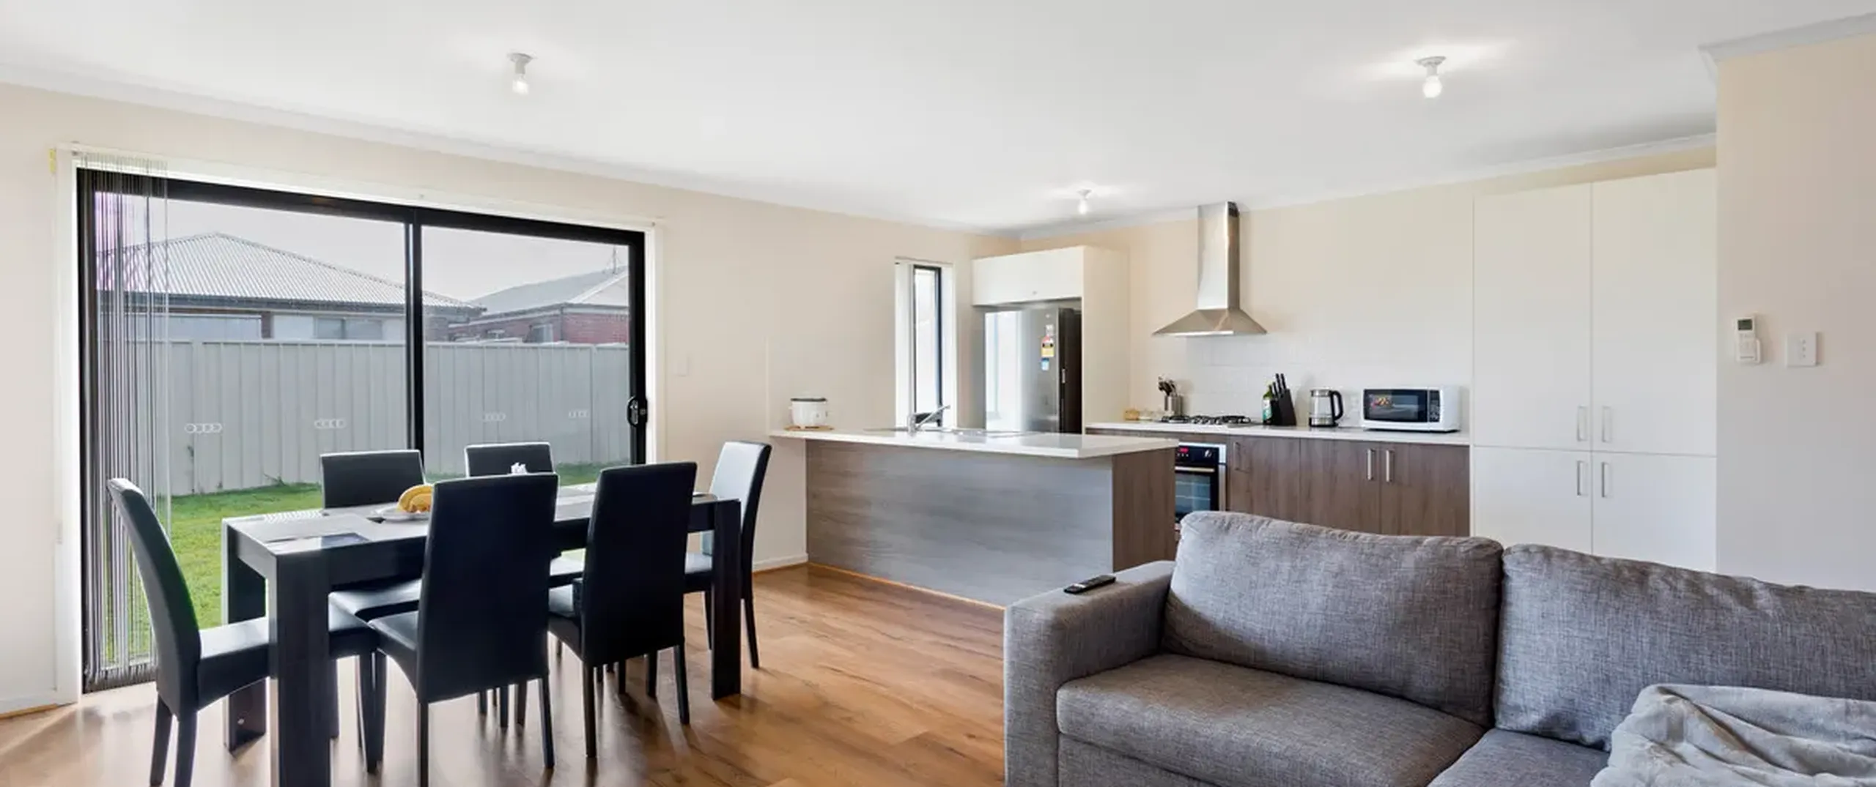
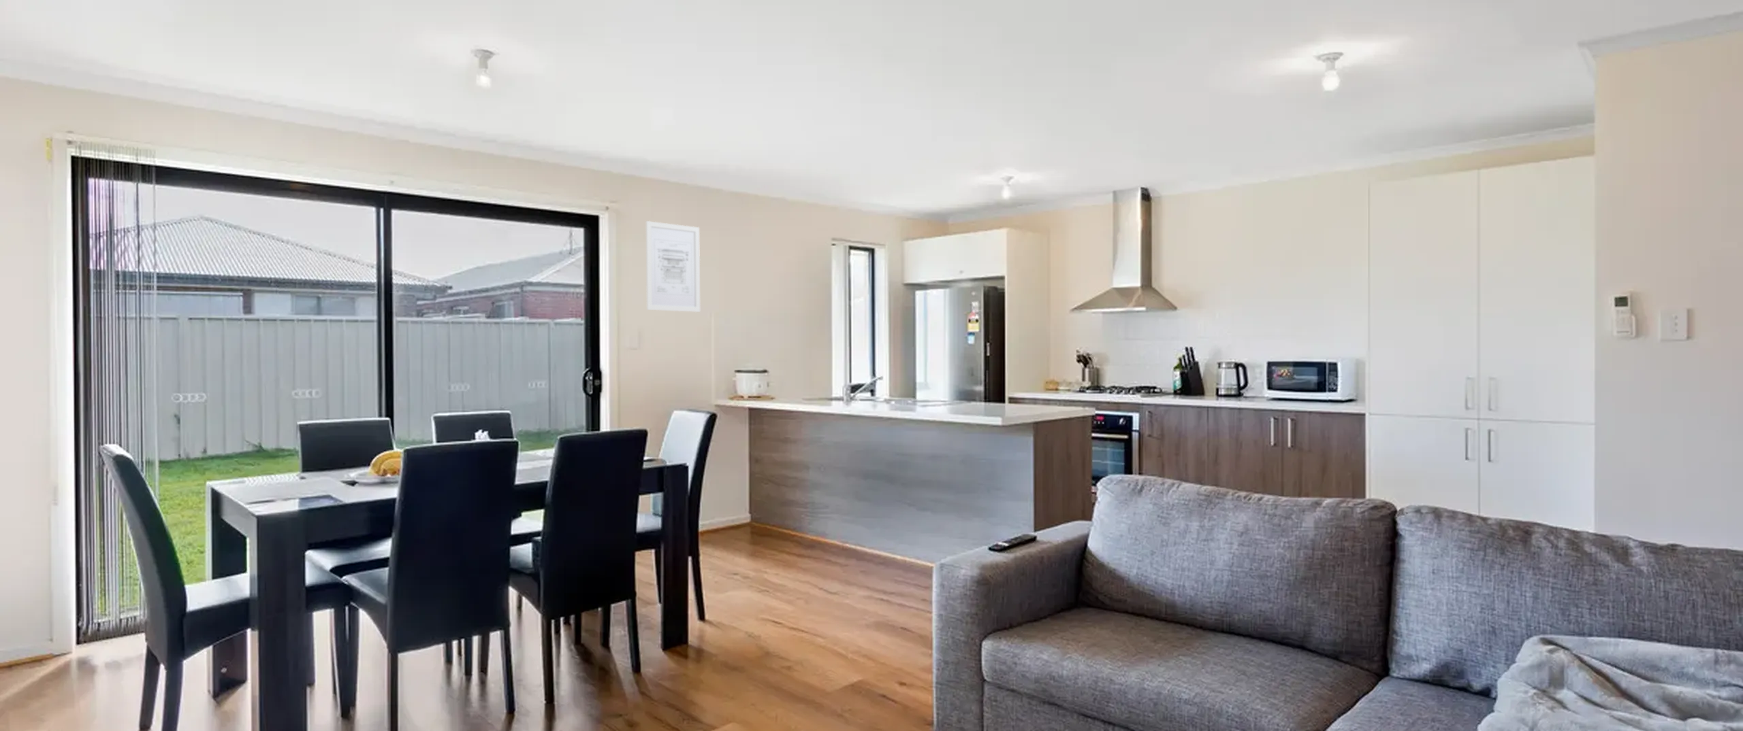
+ wall art [646,220,700,313]
